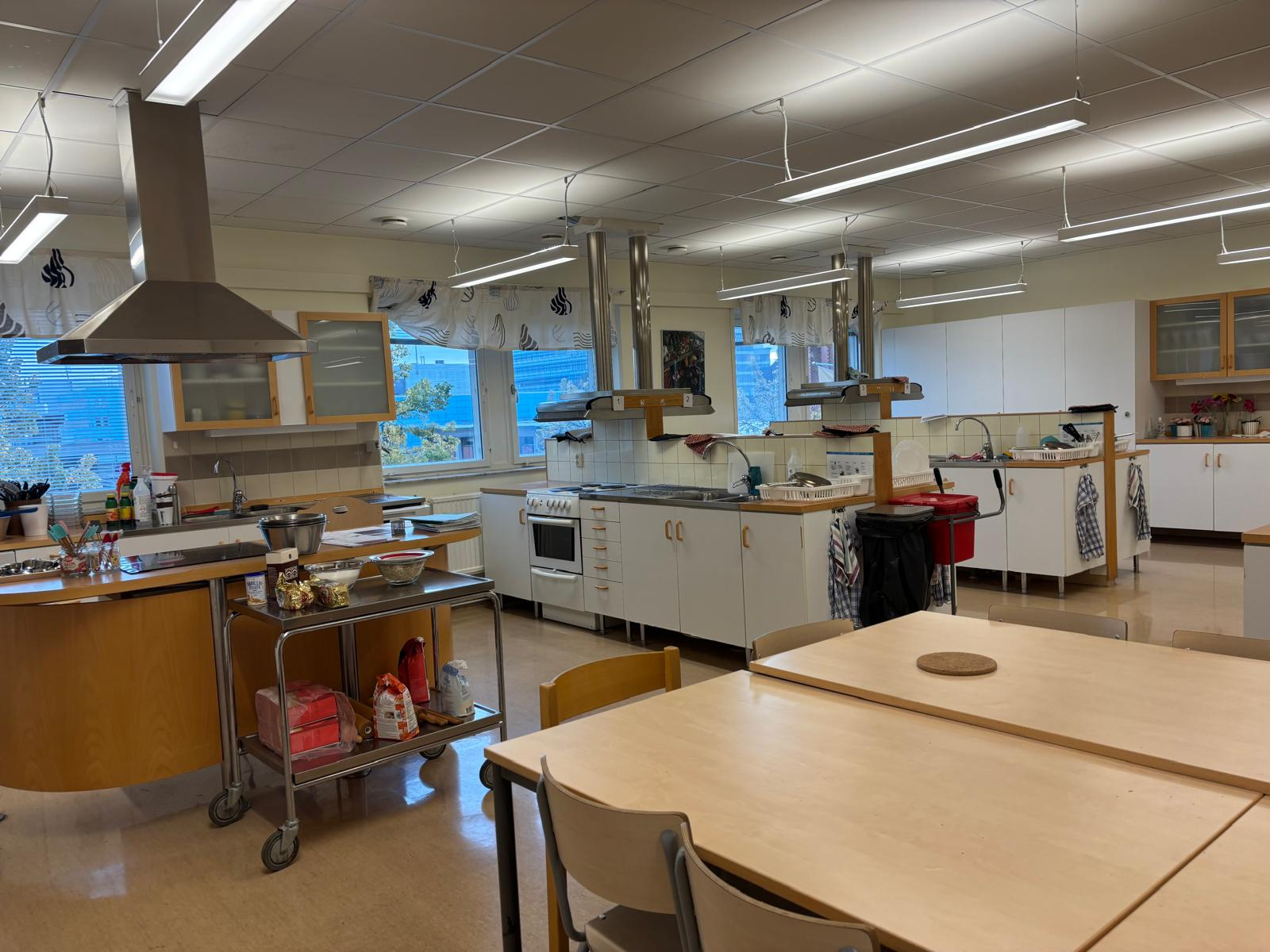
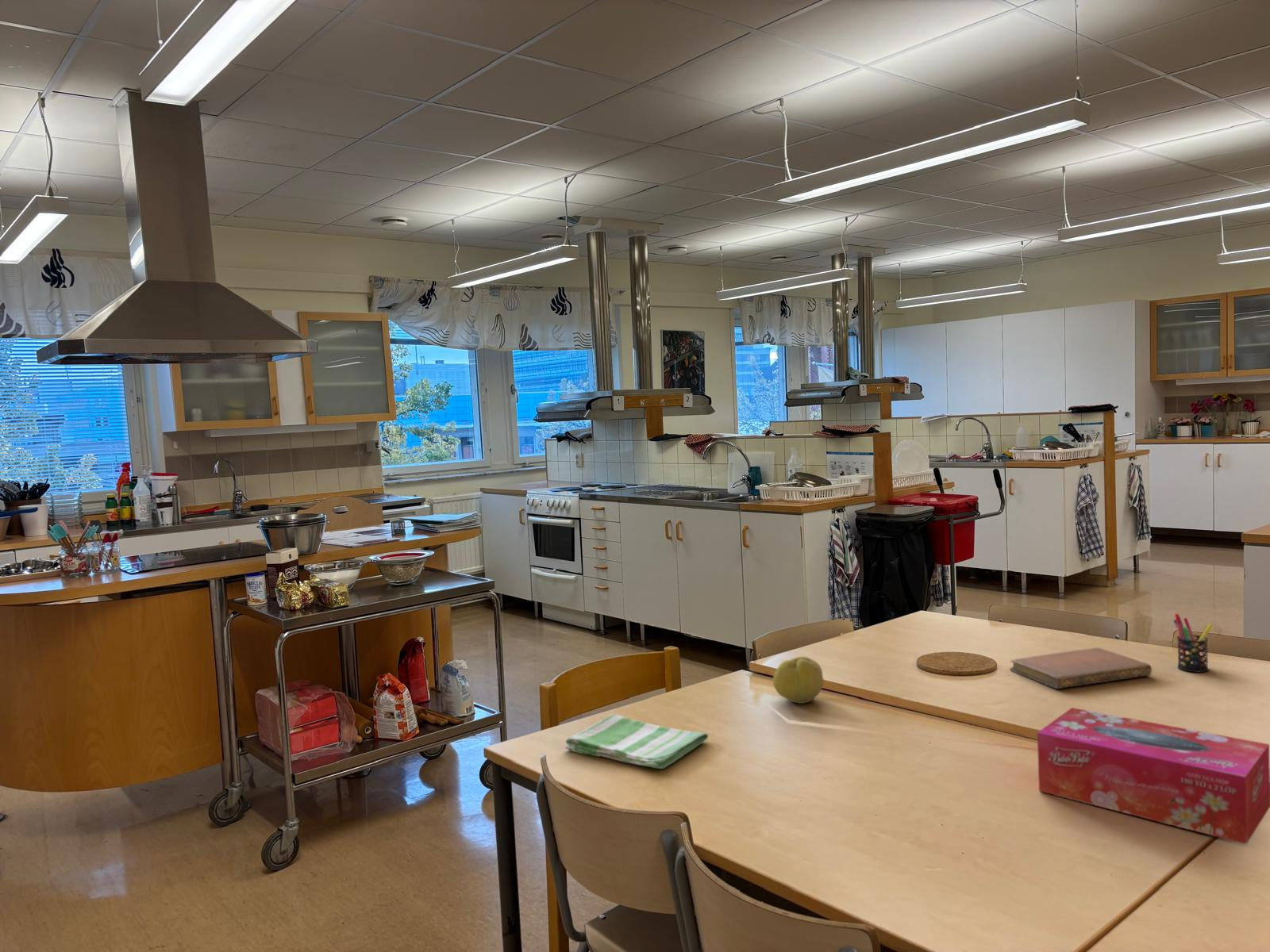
+ notebook [1009,647,1153,689]
+ pen holder [1172,613,1214,674]
+ dish towel [564,713,710,770]
+ tissue box [1037,707,1270,845]
+ fruit [772,656,825,704]
